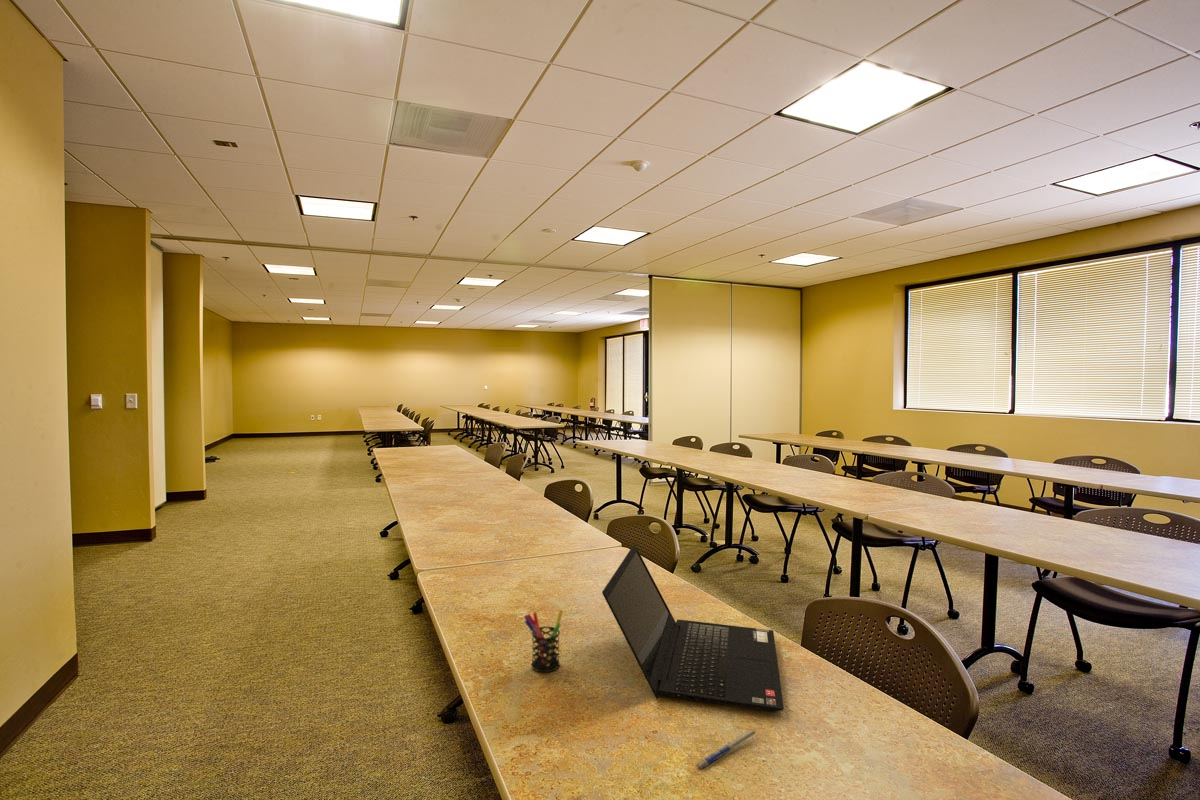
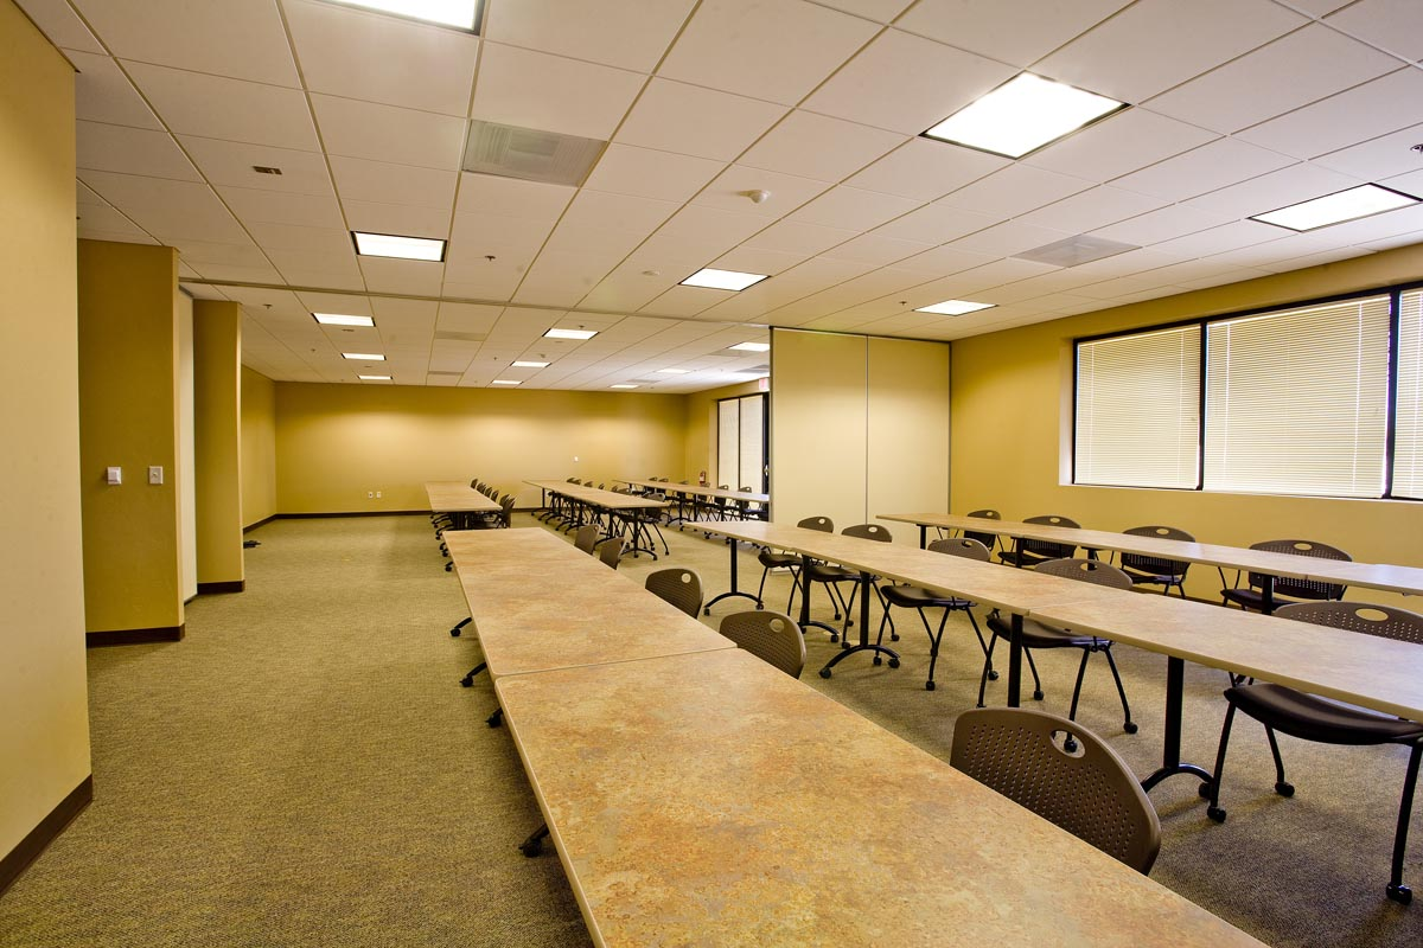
- pen holder [523,609,564,673]
- laptop computer [601,544,785,713]
- pen [694,729,758,771]
